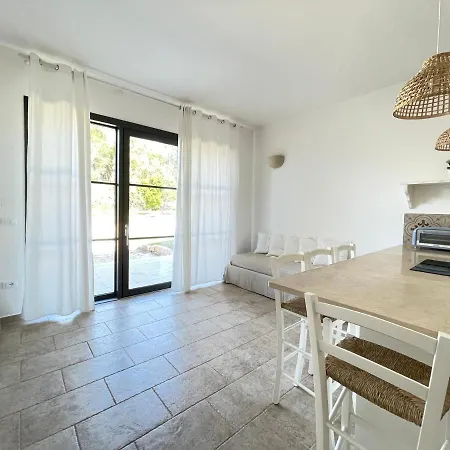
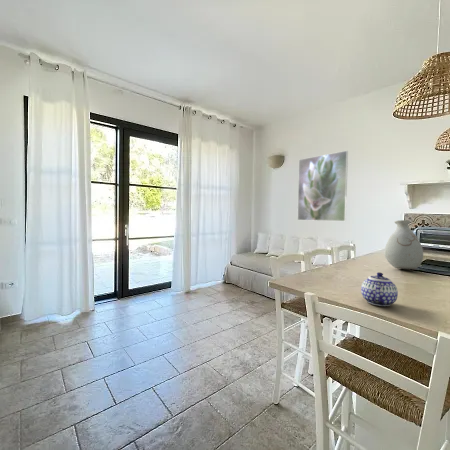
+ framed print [297,150,349,222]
+ teapot [360,271,399,307]
+ vase [383,219,424,270]
